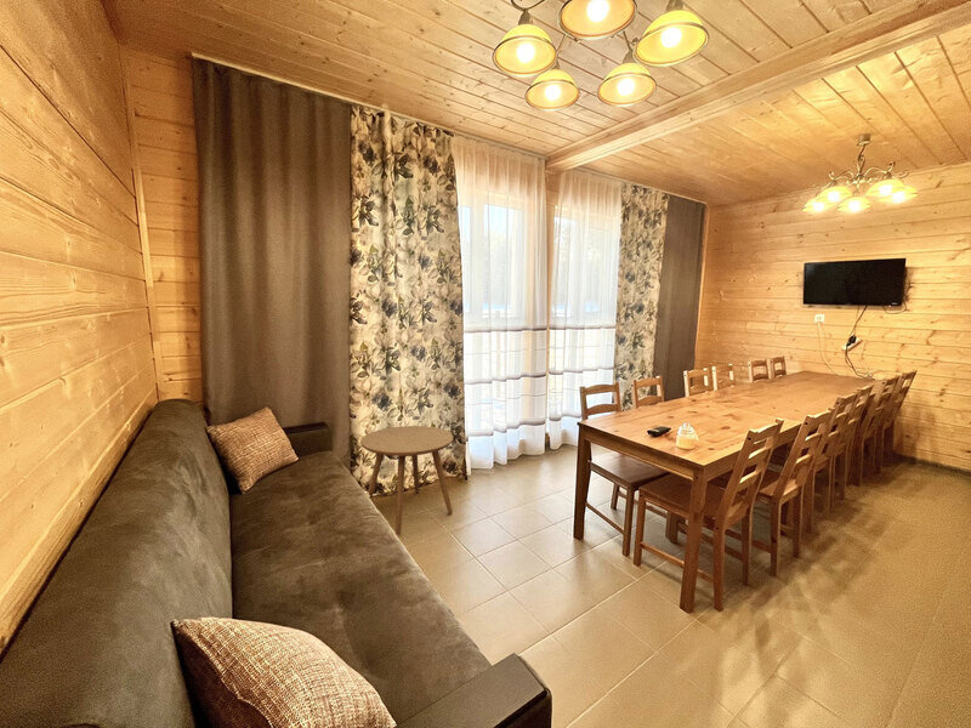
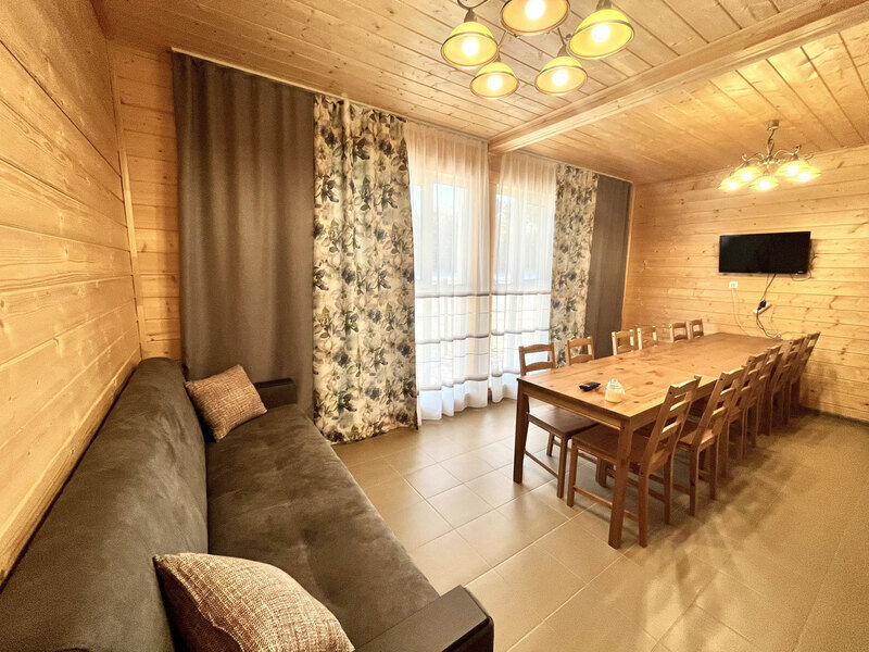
- side table [359,425,455,536]
